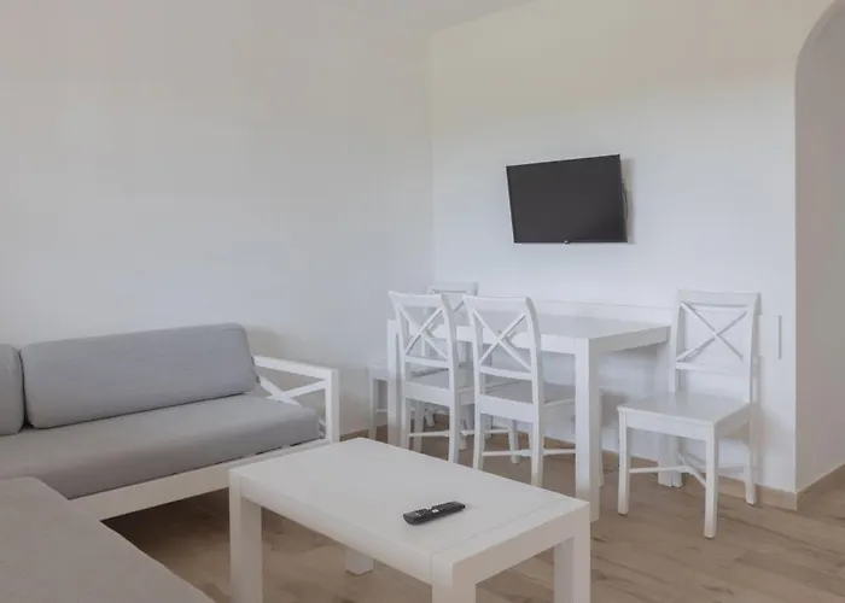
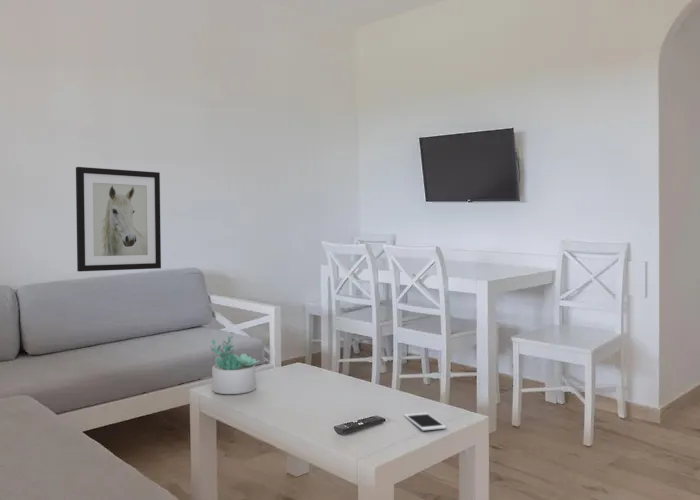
+ succulent plant [209,335,260,395]
+ cell phone [403,412,447,431]
+ wall art [75,166,162,273]
